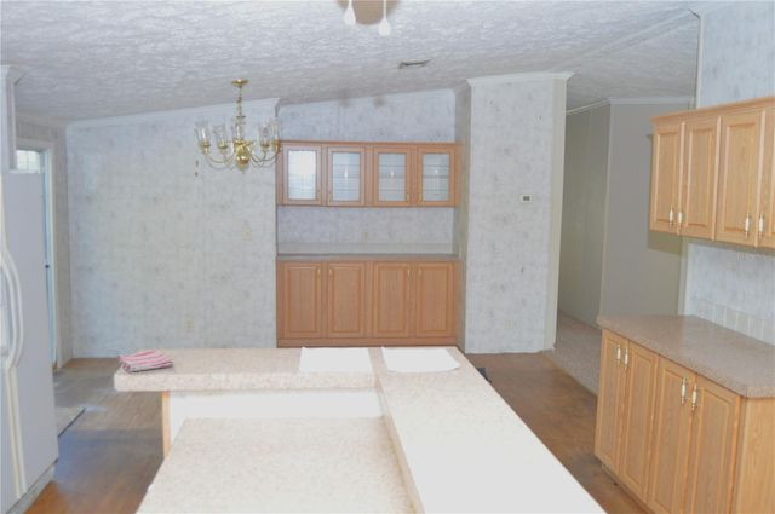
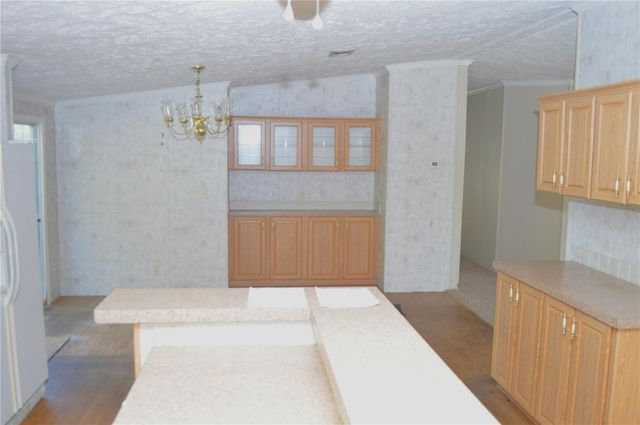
- dish towel [115,348,174,374]
